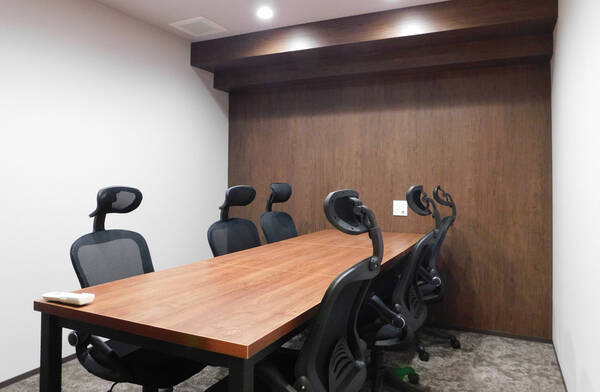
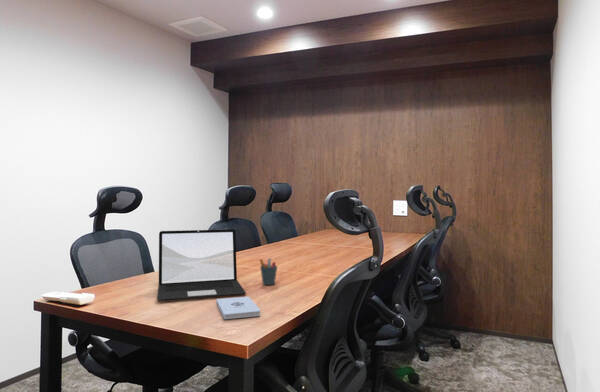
+ laptop [156,228,247,301]
+ pen holder [259,257,278,286]
+ notepad [215,296,261,320]
